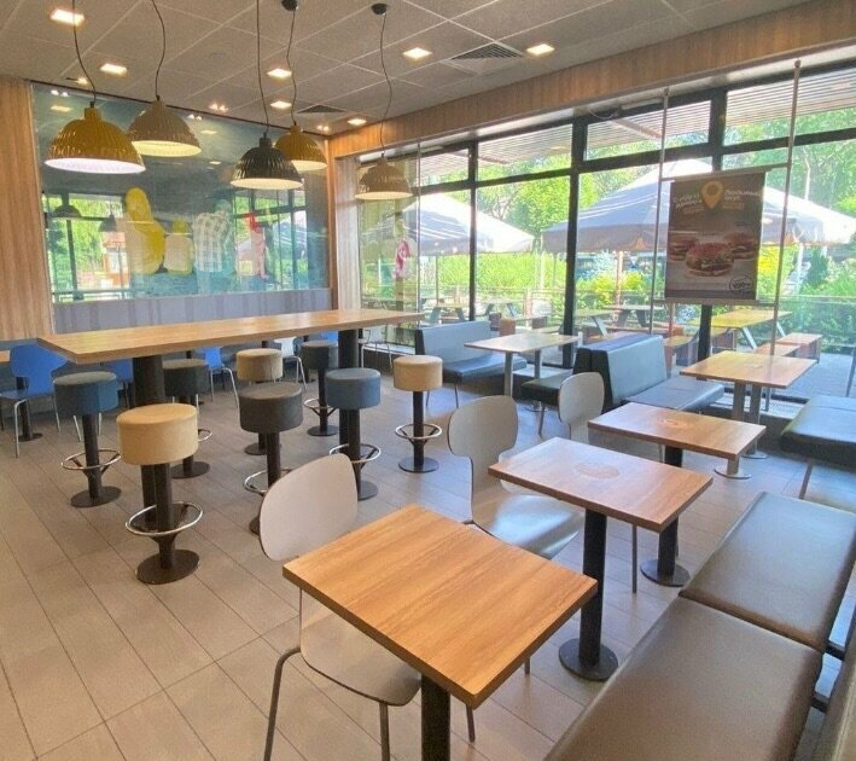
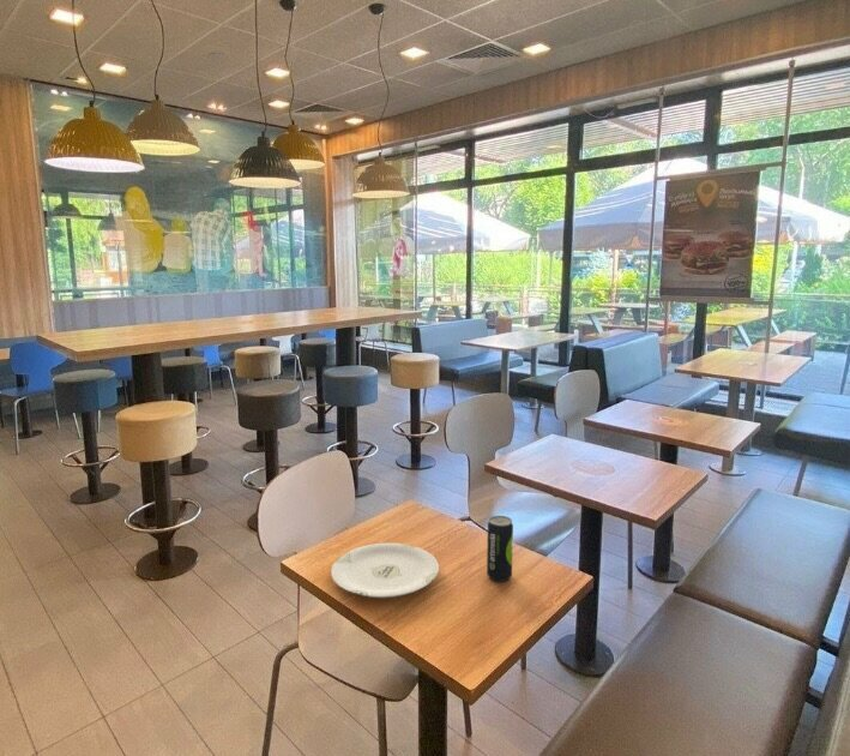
+ plate [330,542,440,599]
+ beverage can [486,515,514,583]
